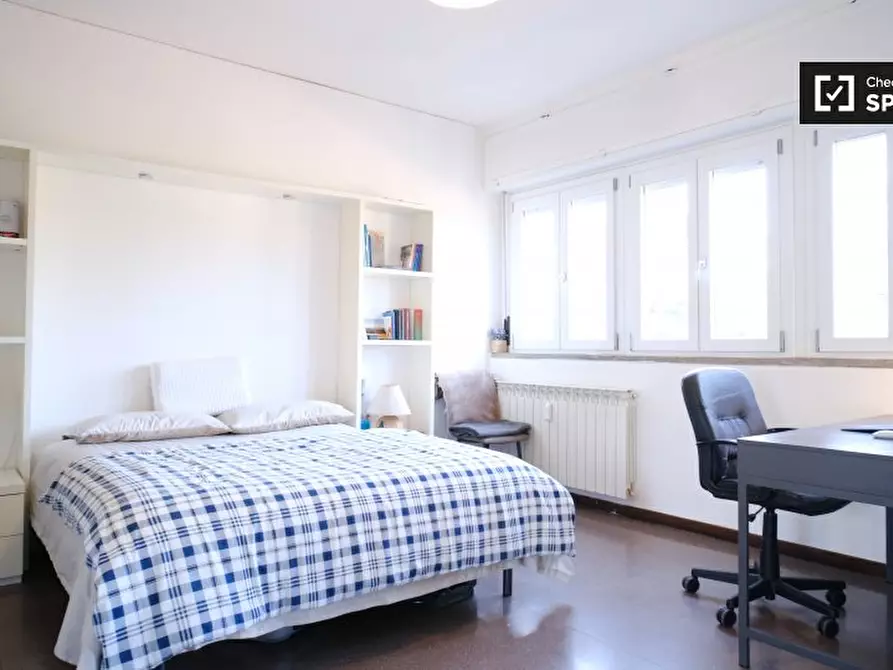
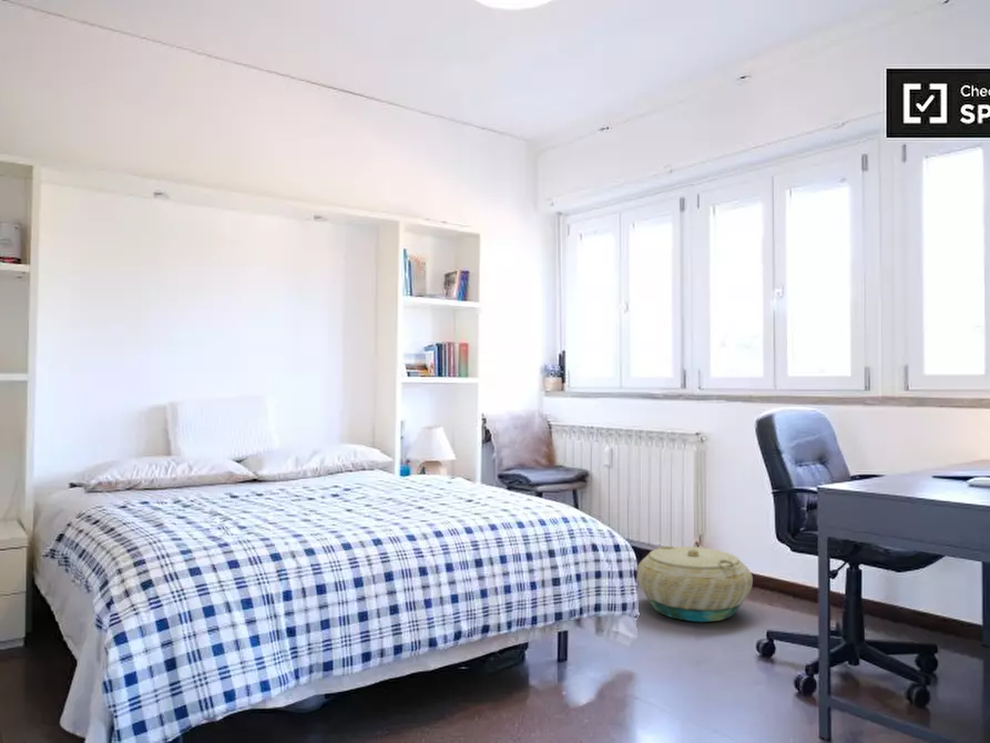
+ basket [636,544,754,623]
